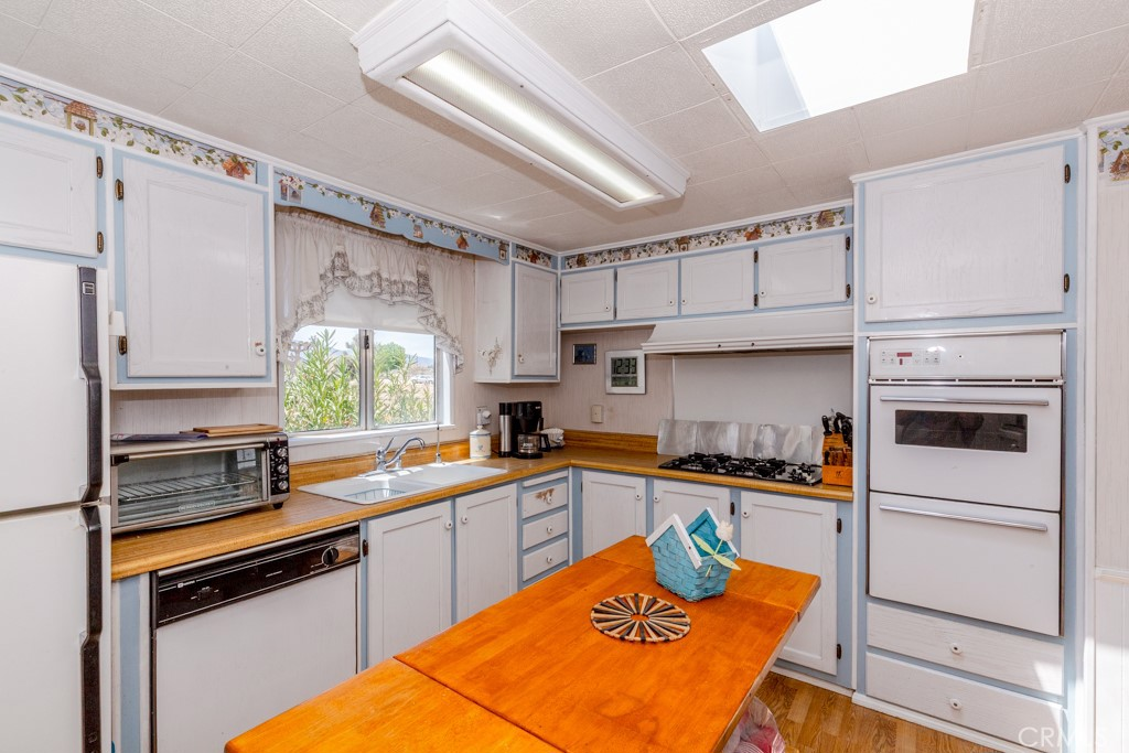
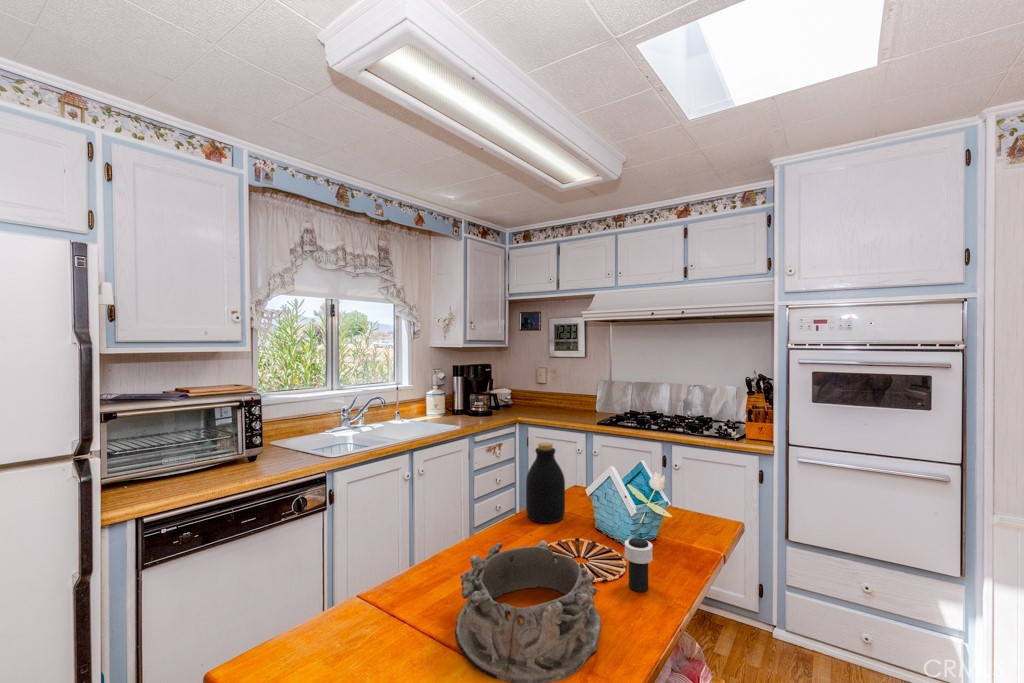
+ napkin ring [454,540,602,683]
+ bottle [525,441,566,524]
+ cup [624,537,654,593]
